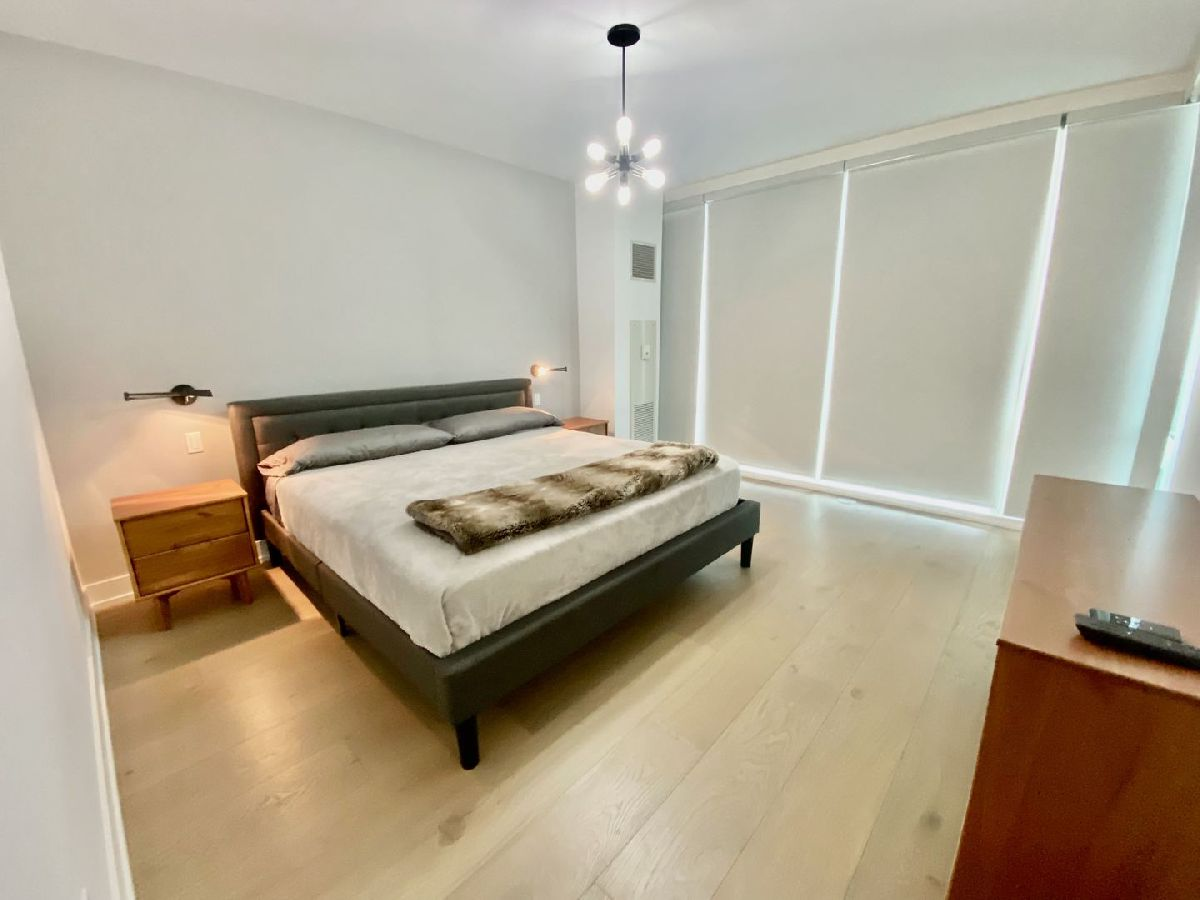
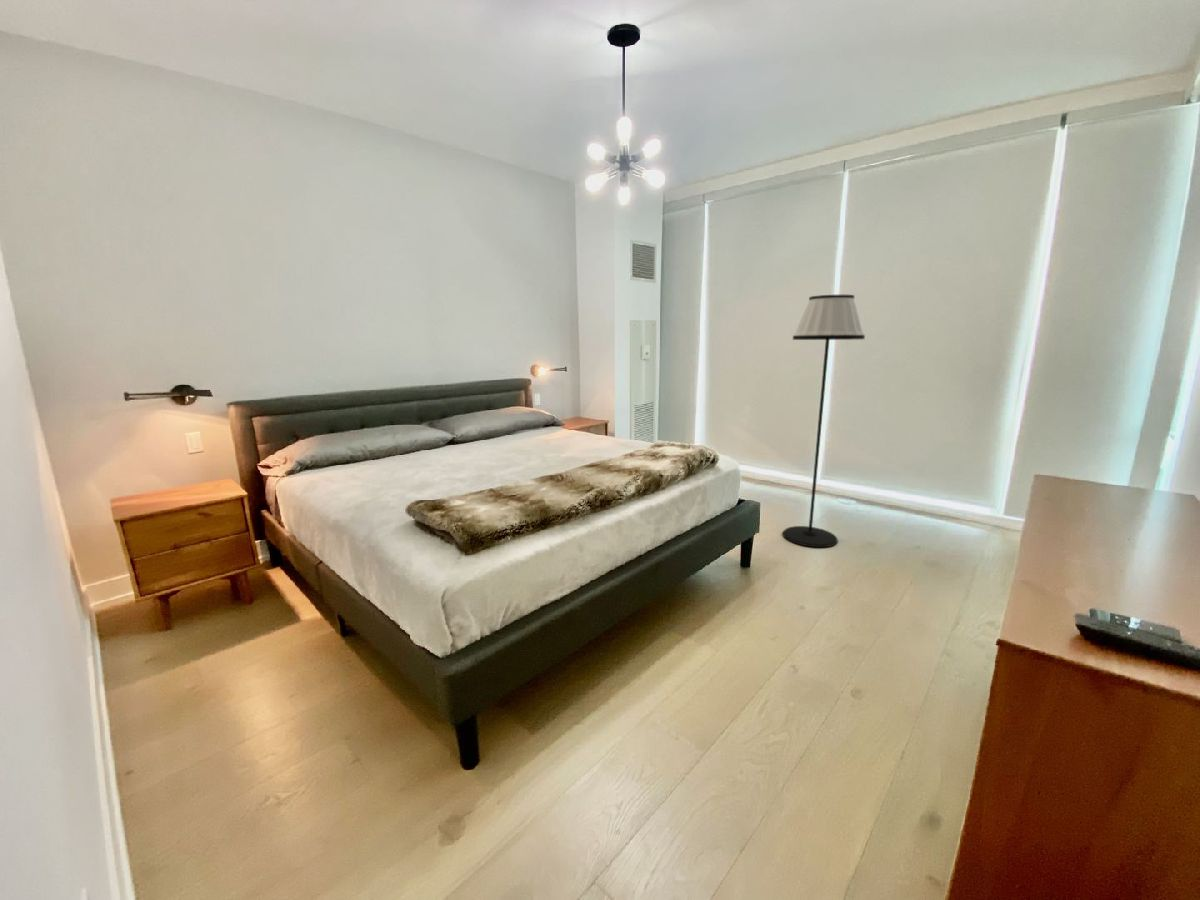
+ floor lamp [782,294,866,548]
